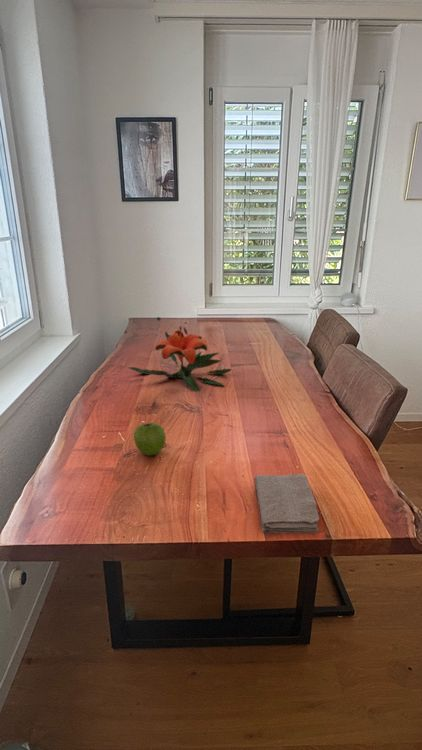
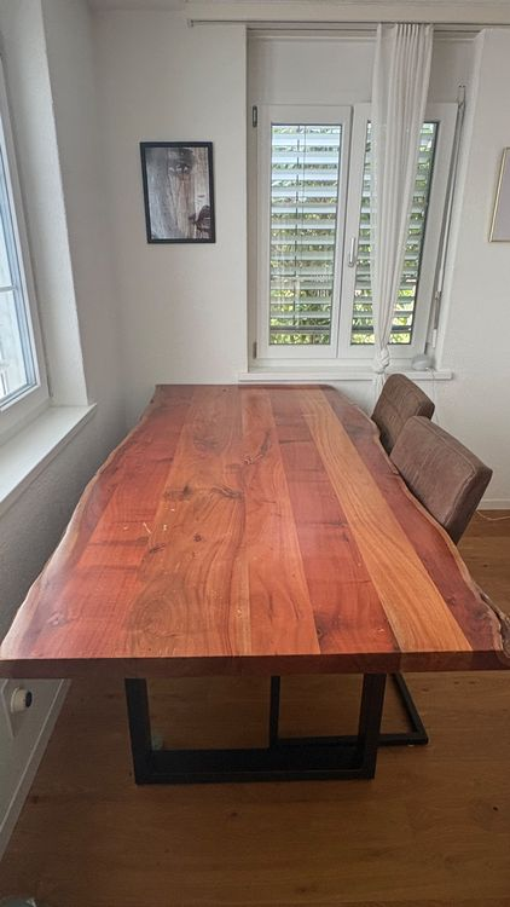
- fruit [133,422,167,457]
- washcloth [253,473,320,534]
- flower [127,316,232,393]
